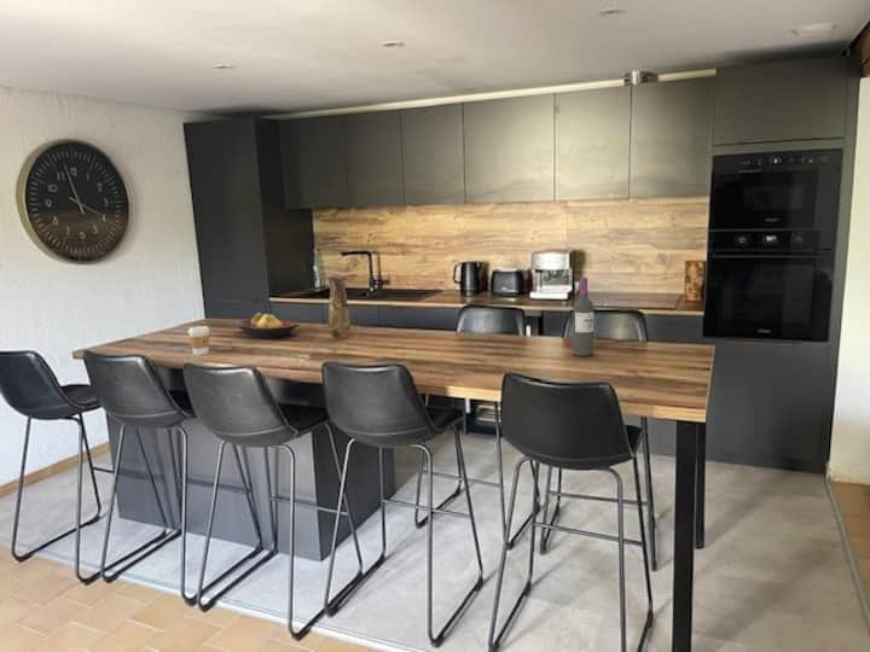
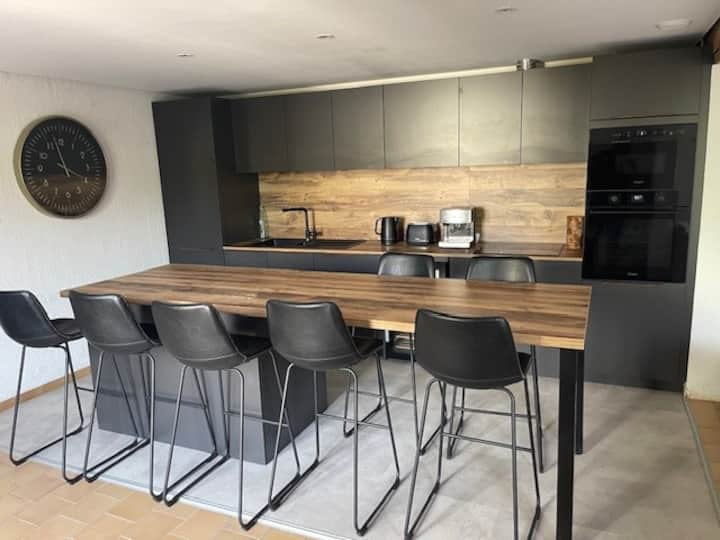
- wine bottle [572,276,594,357]
- vase [325,273,352,340]
- fruit bowl [234,312,300,339]
- coffee cup [187,325,210,356]
